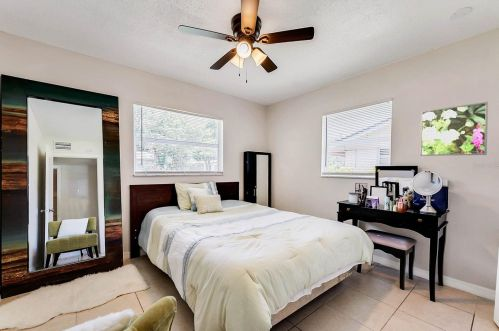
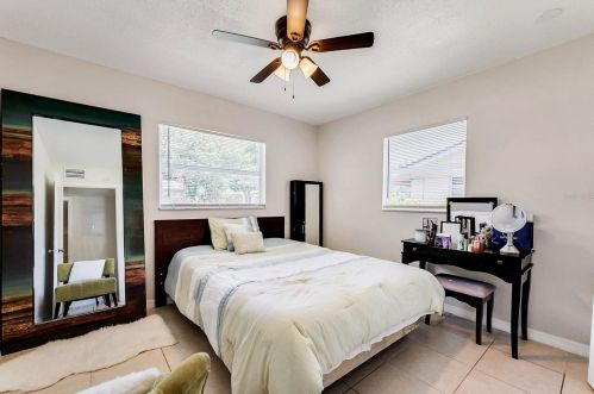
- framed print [419,101,489,157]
